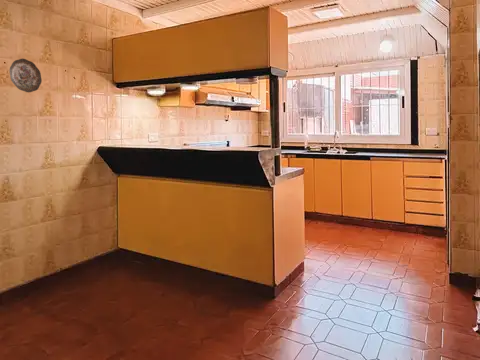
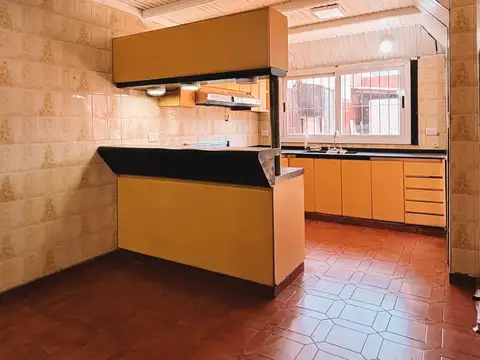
- decorative plate [9,58,43,93]
